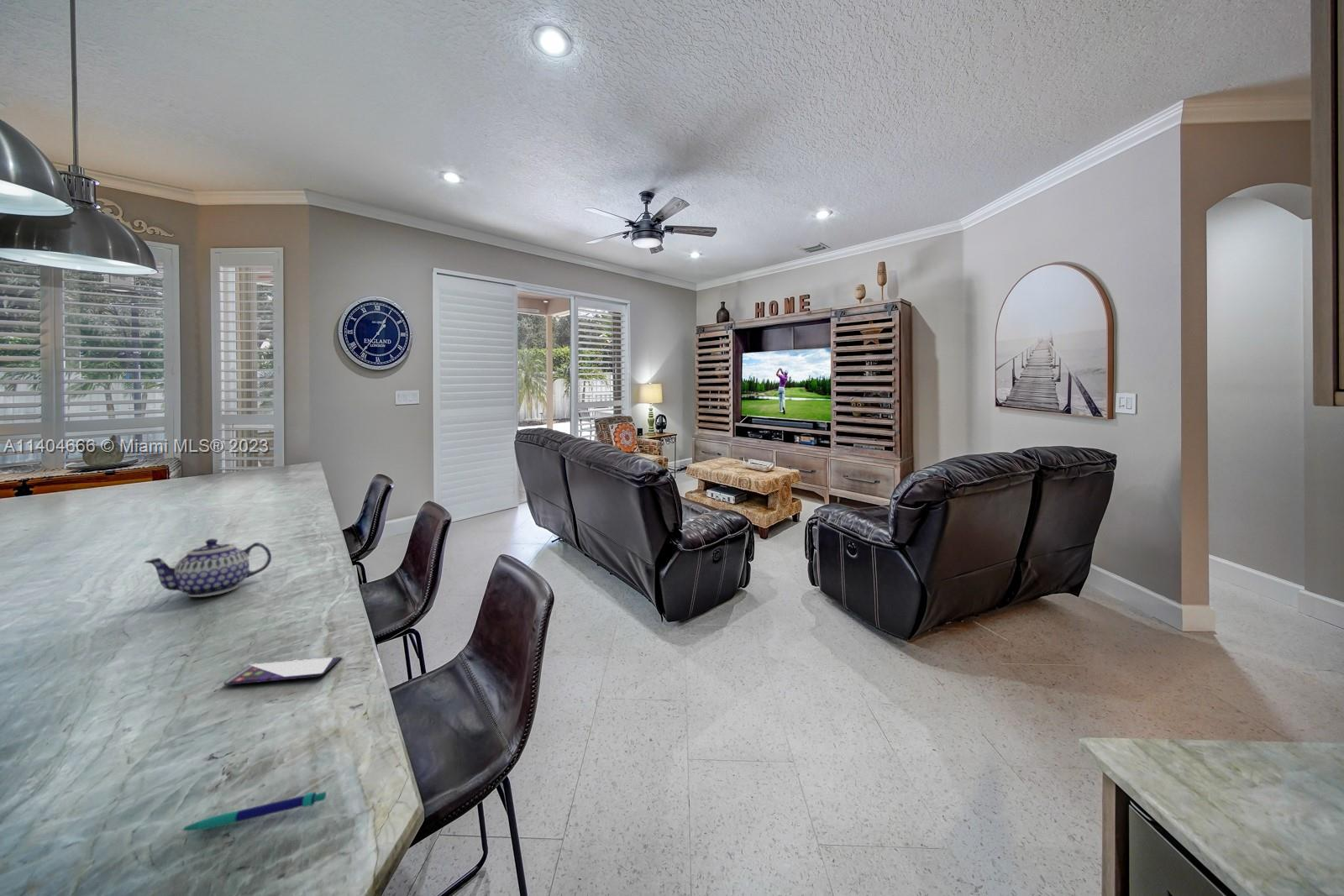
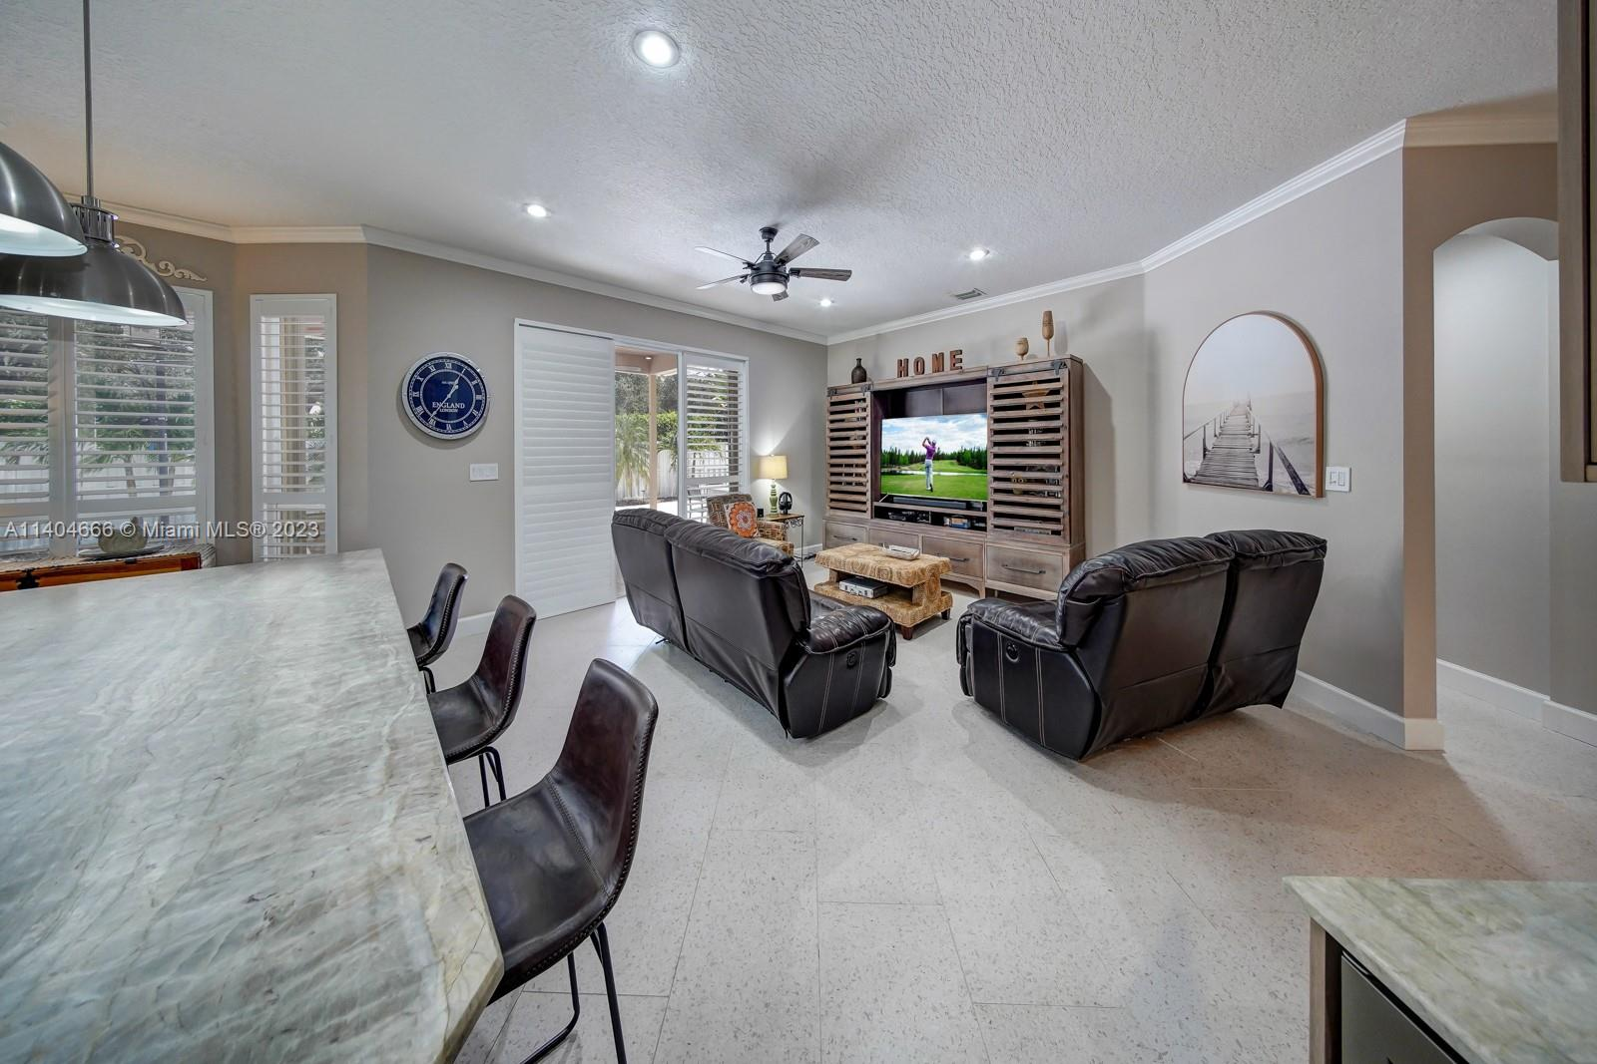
- pen [180,791,327,831]
- teapot [144,538,272,598]
- smartphone [223,656,342,686]
